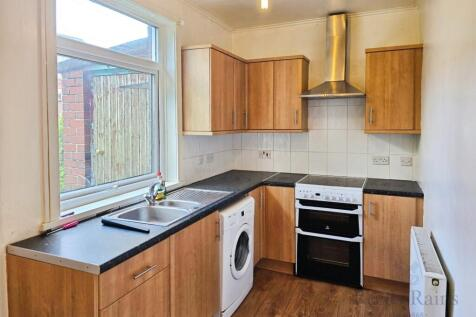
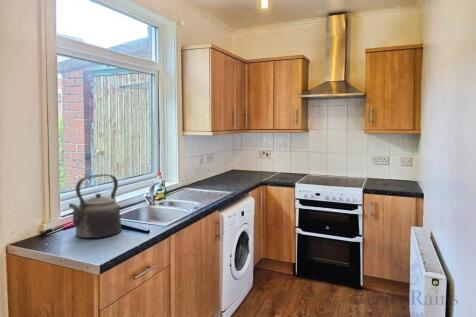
+ kettle [68,173,122,239]
